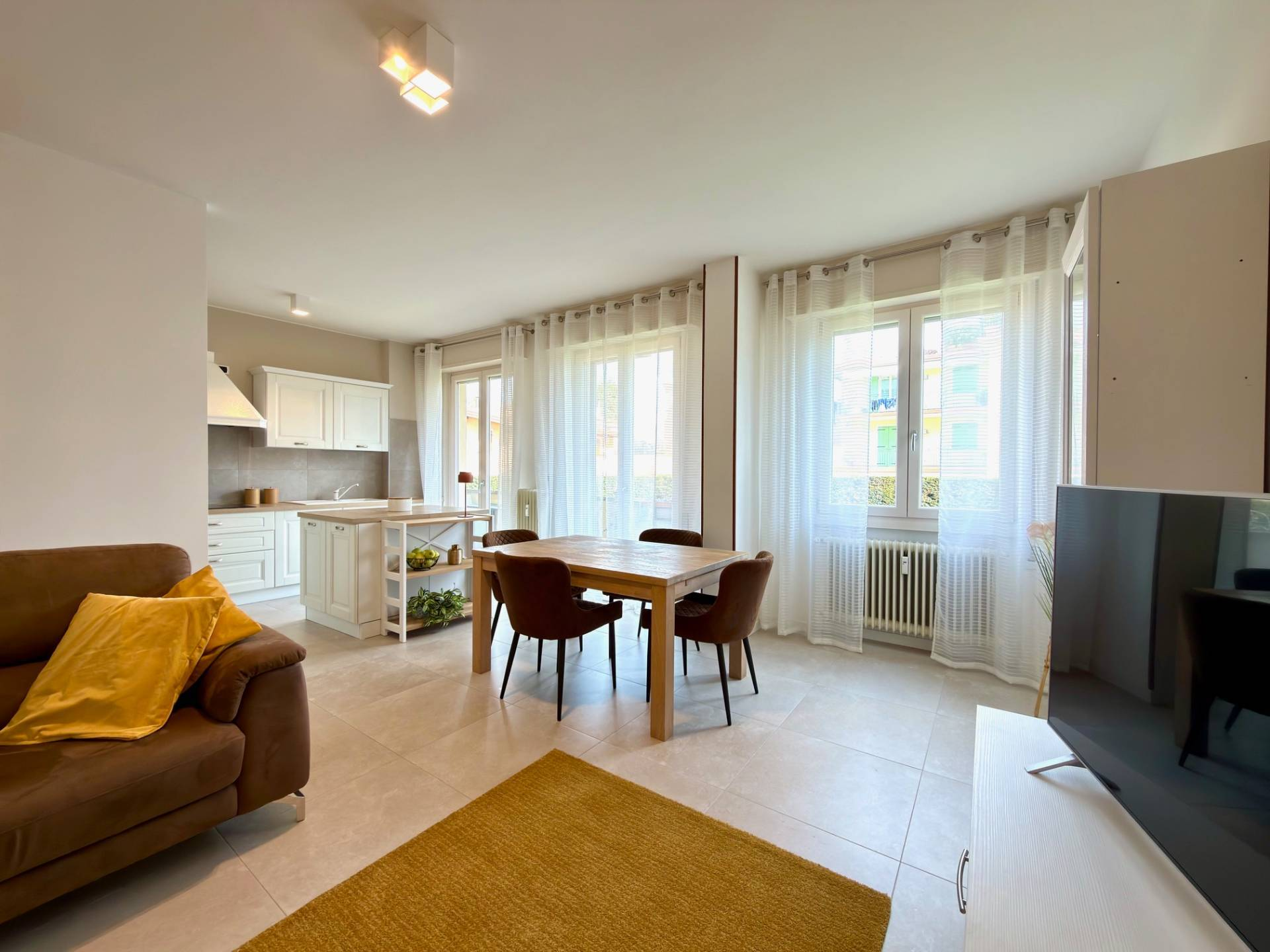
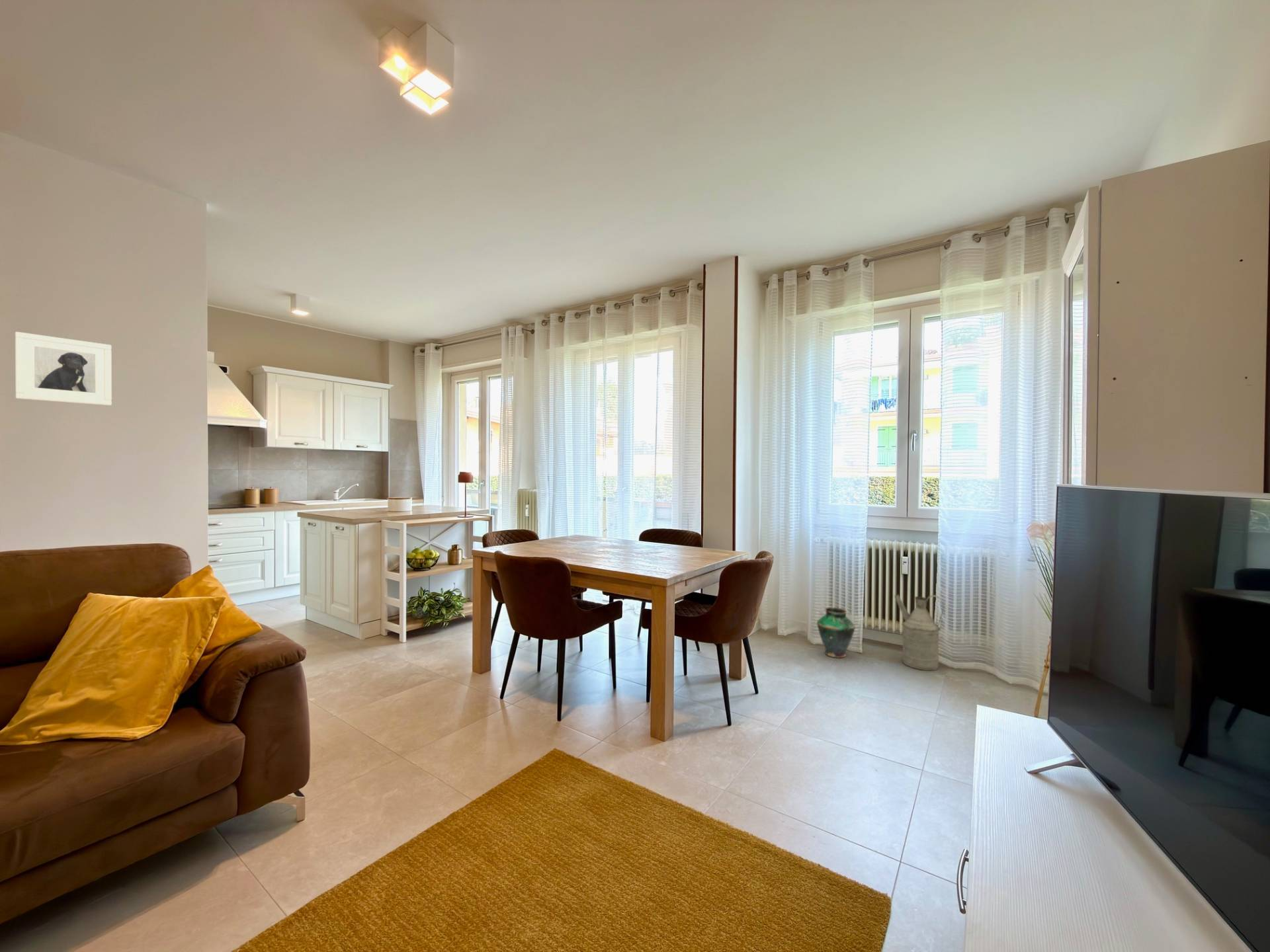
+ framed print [15,331,112,406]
+ watering can [894,594,945,671]
+ vase [816,607,856,658]
